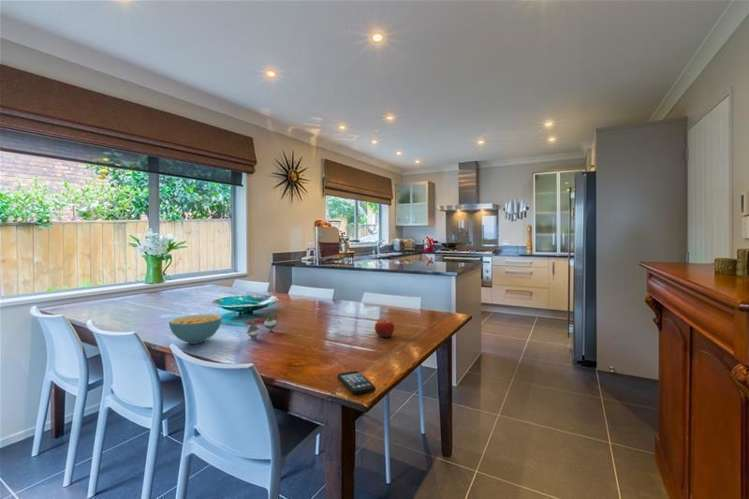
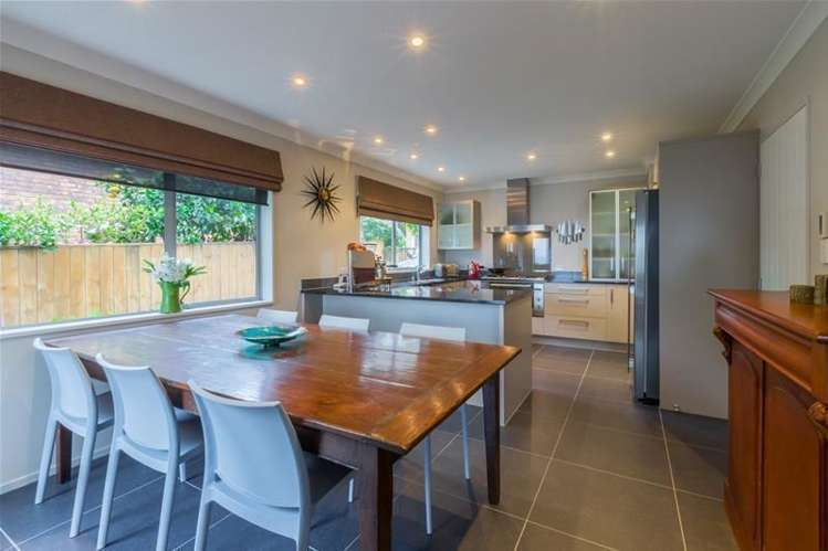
- smartphone [337,370,376,395]
- teapot [246,314,278,340]
- fruit [374,319,395,338]
- cereal bowl [168,313,223,345]
